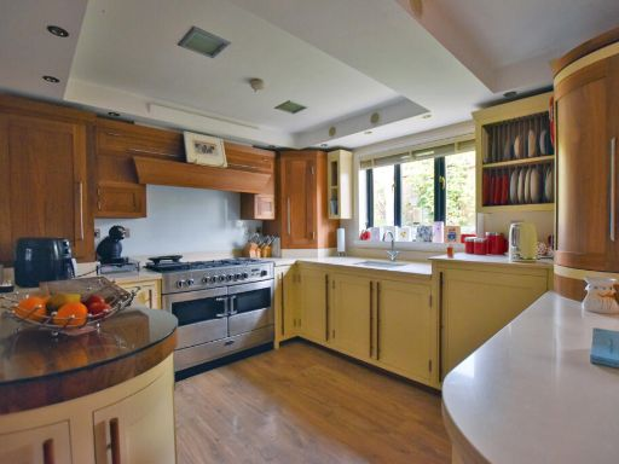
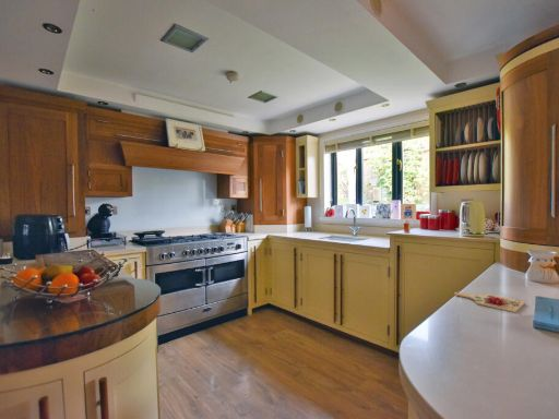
+ cutting board [453,290,526,313]
